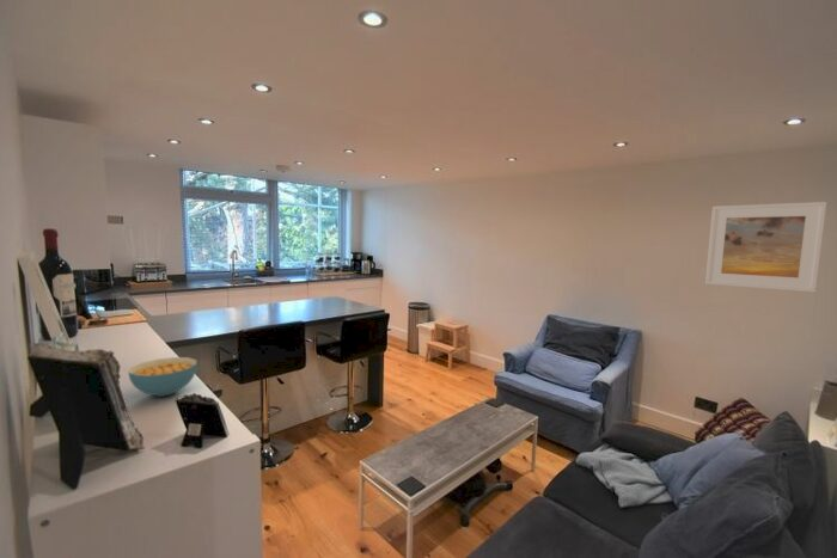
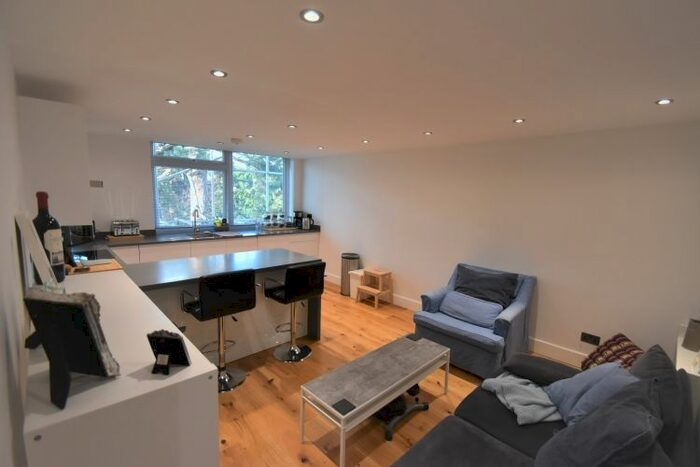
- cereal bowl [127,356,198,398]
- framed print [704,201,827,293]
